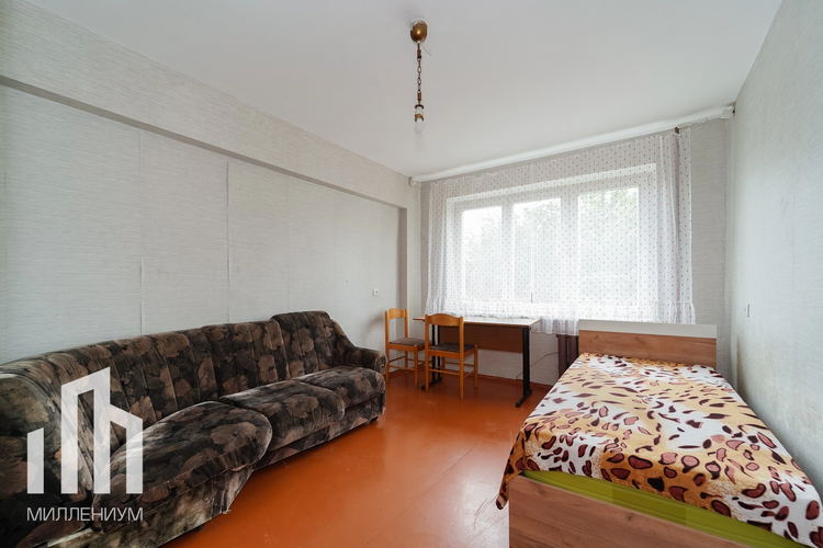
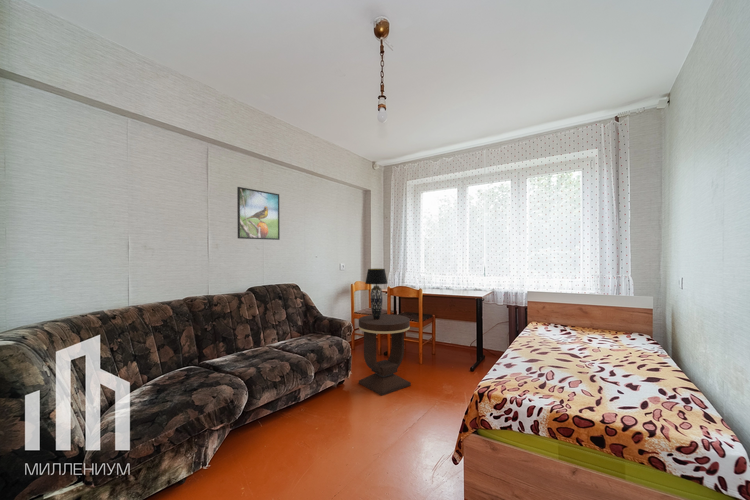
+ table lamp [364,268,388,320]
+ side table [358,313,412,397]
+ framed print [236,186,281,241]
